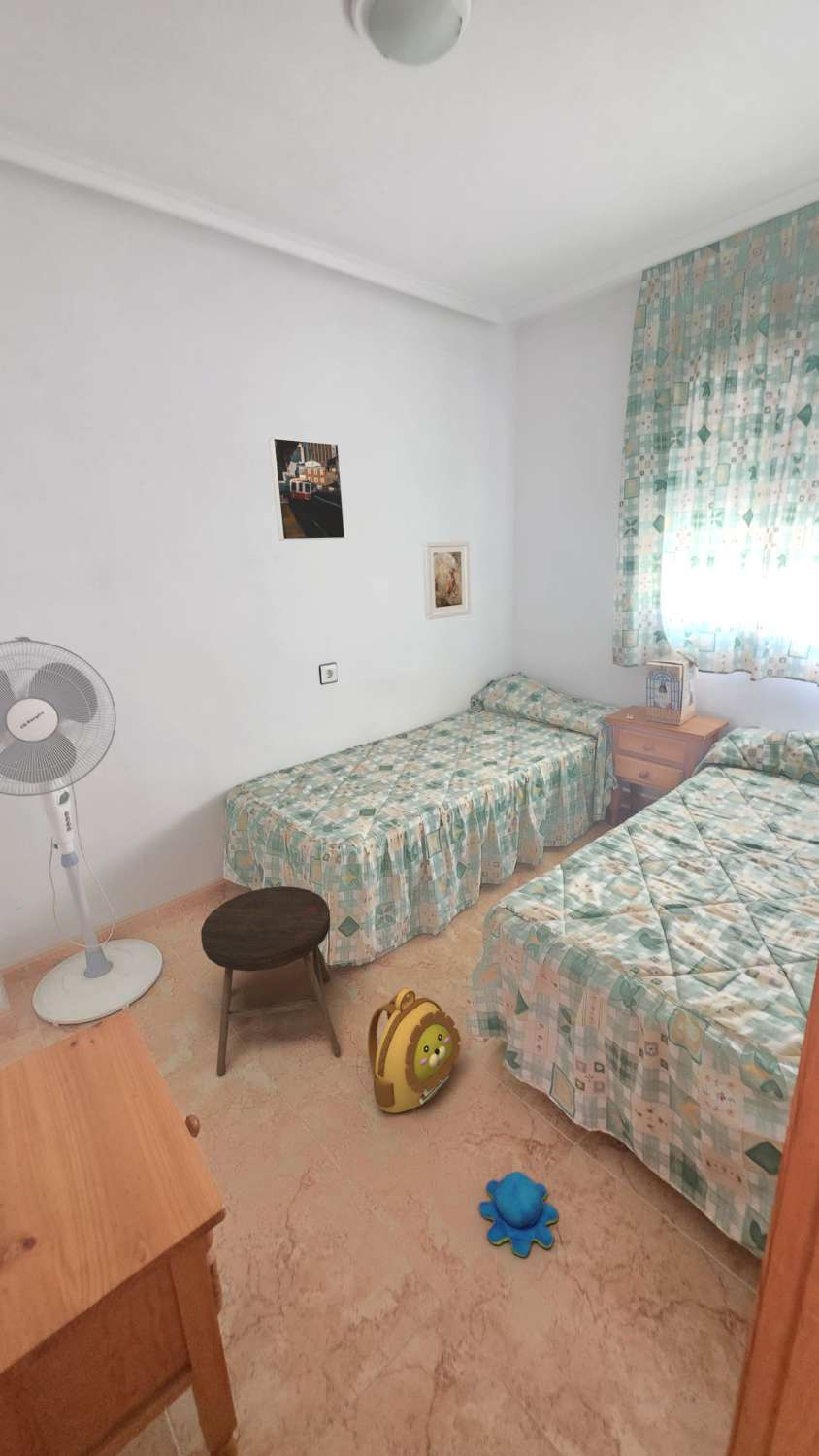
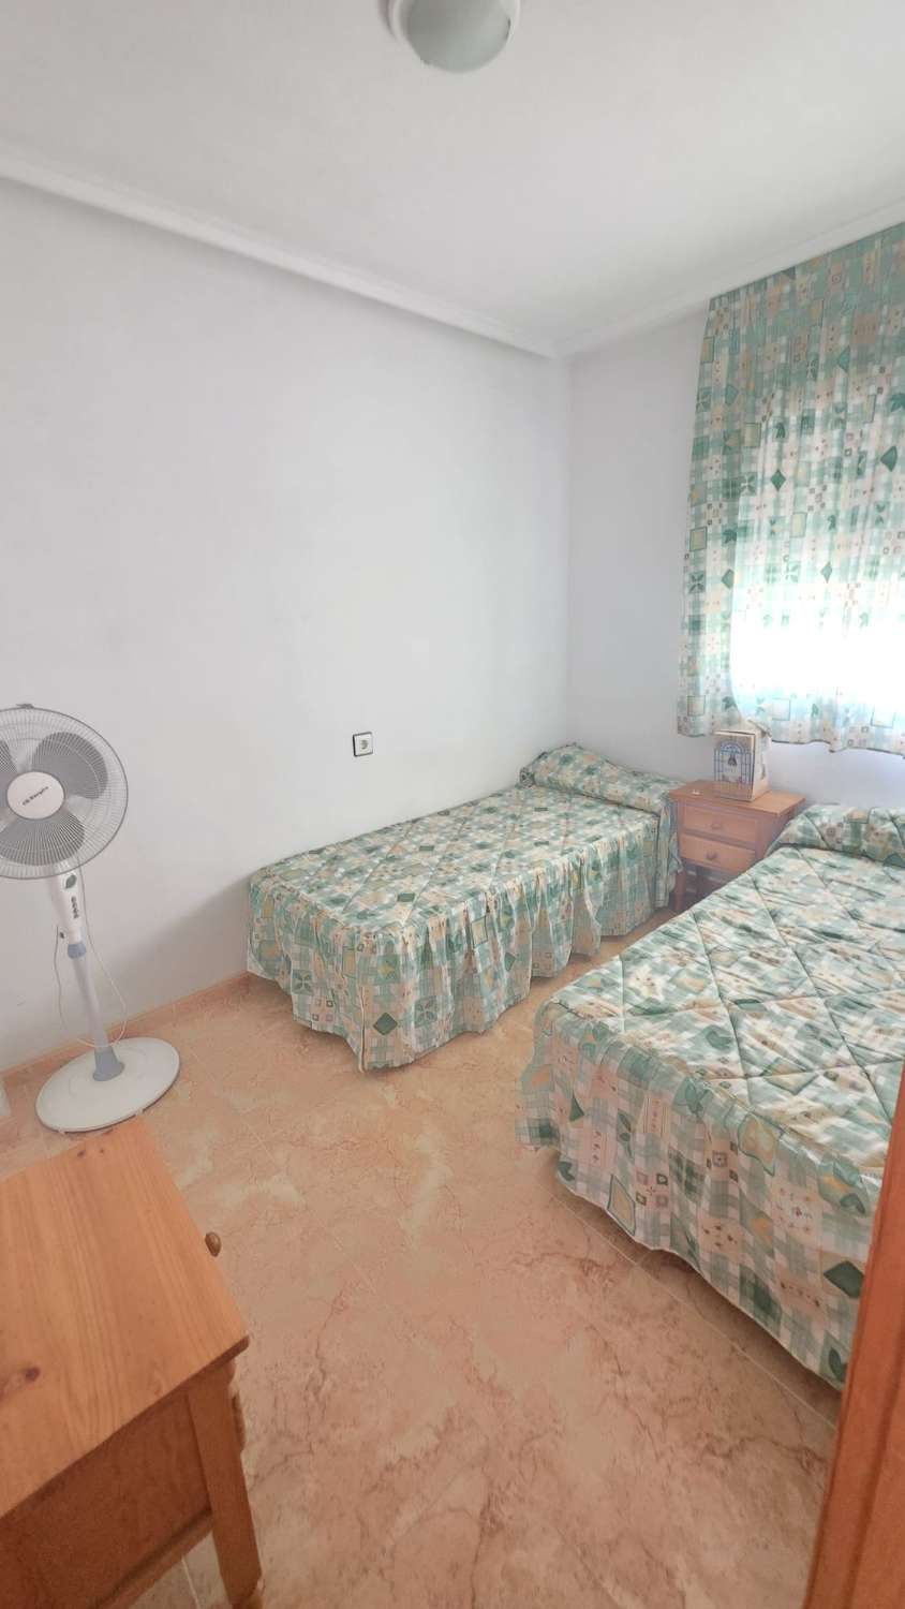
- backpack [367,986,462,1114]
- plush toy [478,1171,559,1258]
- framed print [268,437,346,541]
- stool [200,885,342,1075]
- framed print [422,540,472,621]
